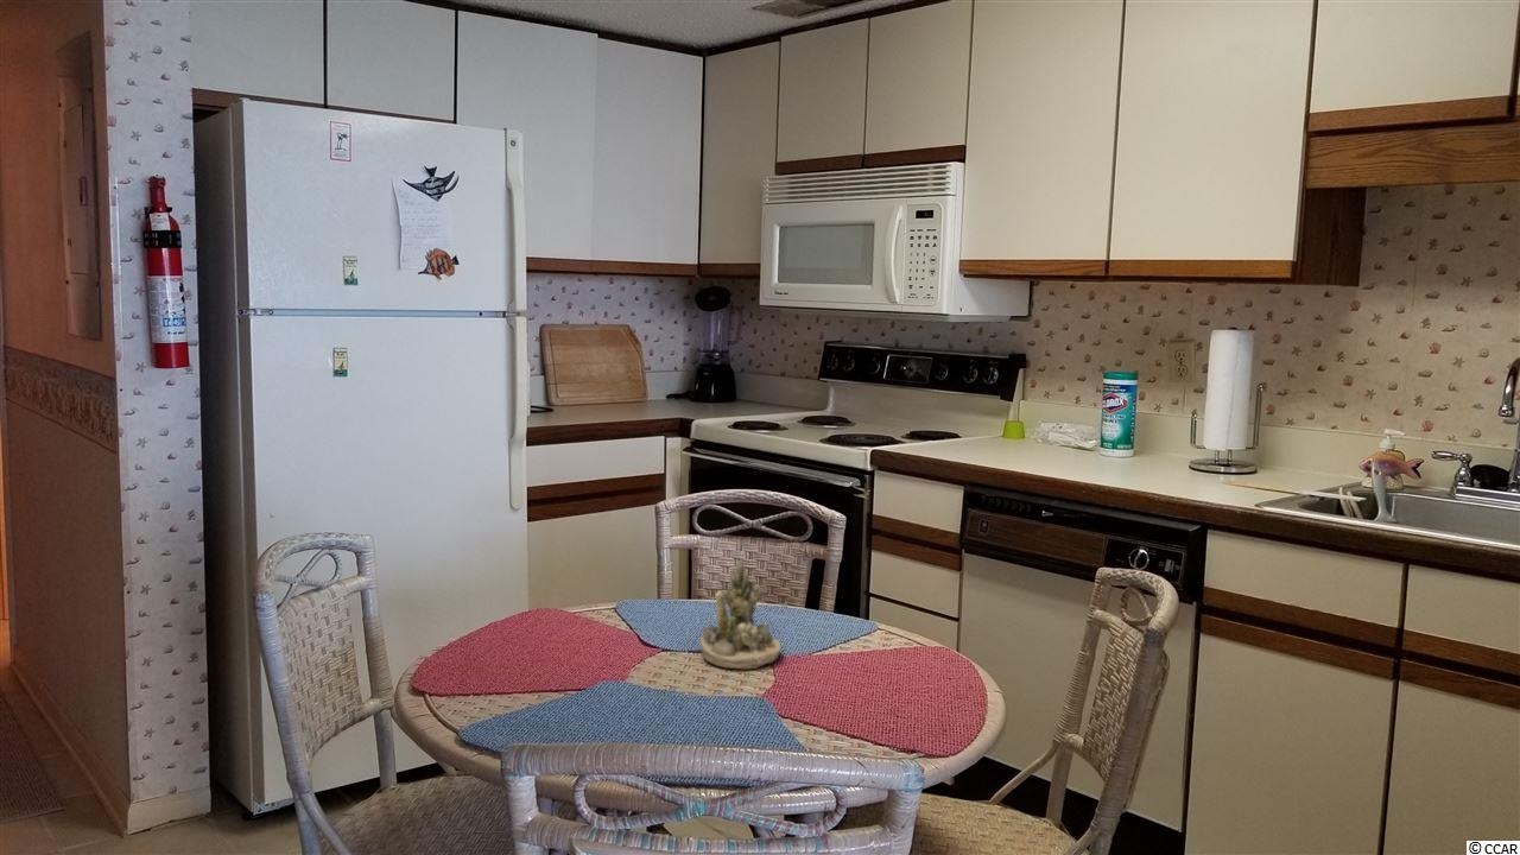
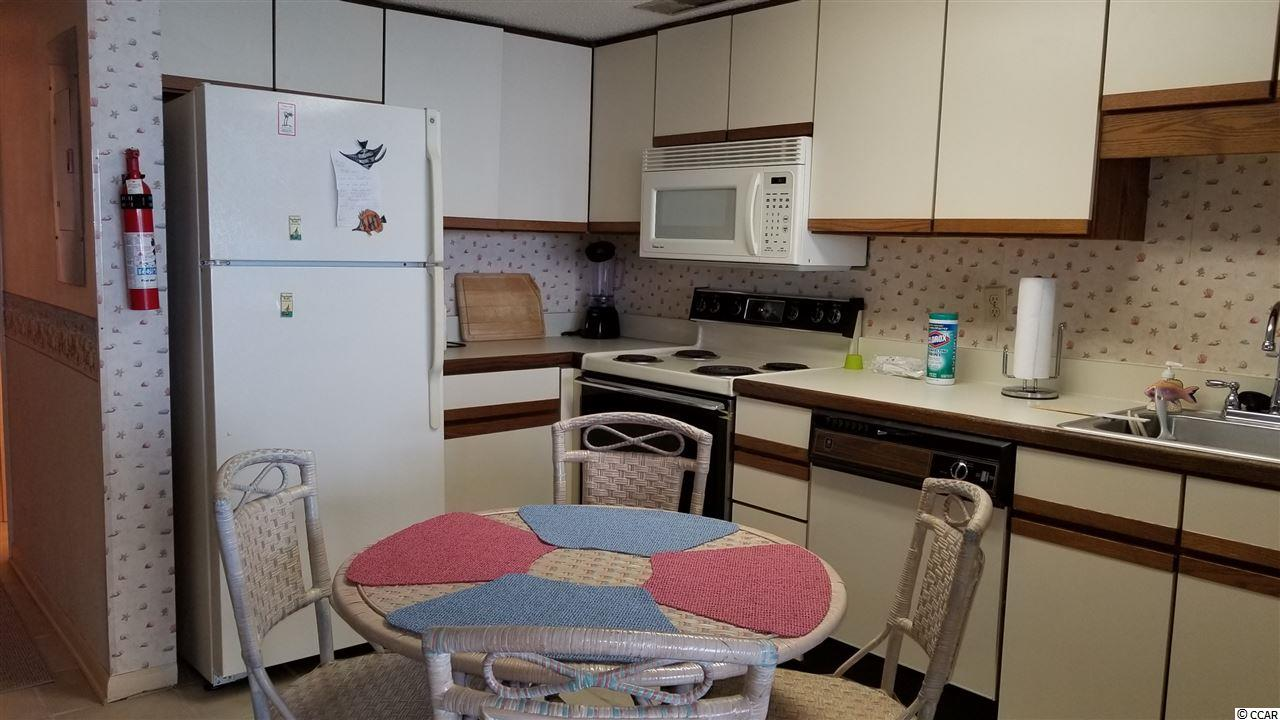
- succulent planter [698,558,783,670]
